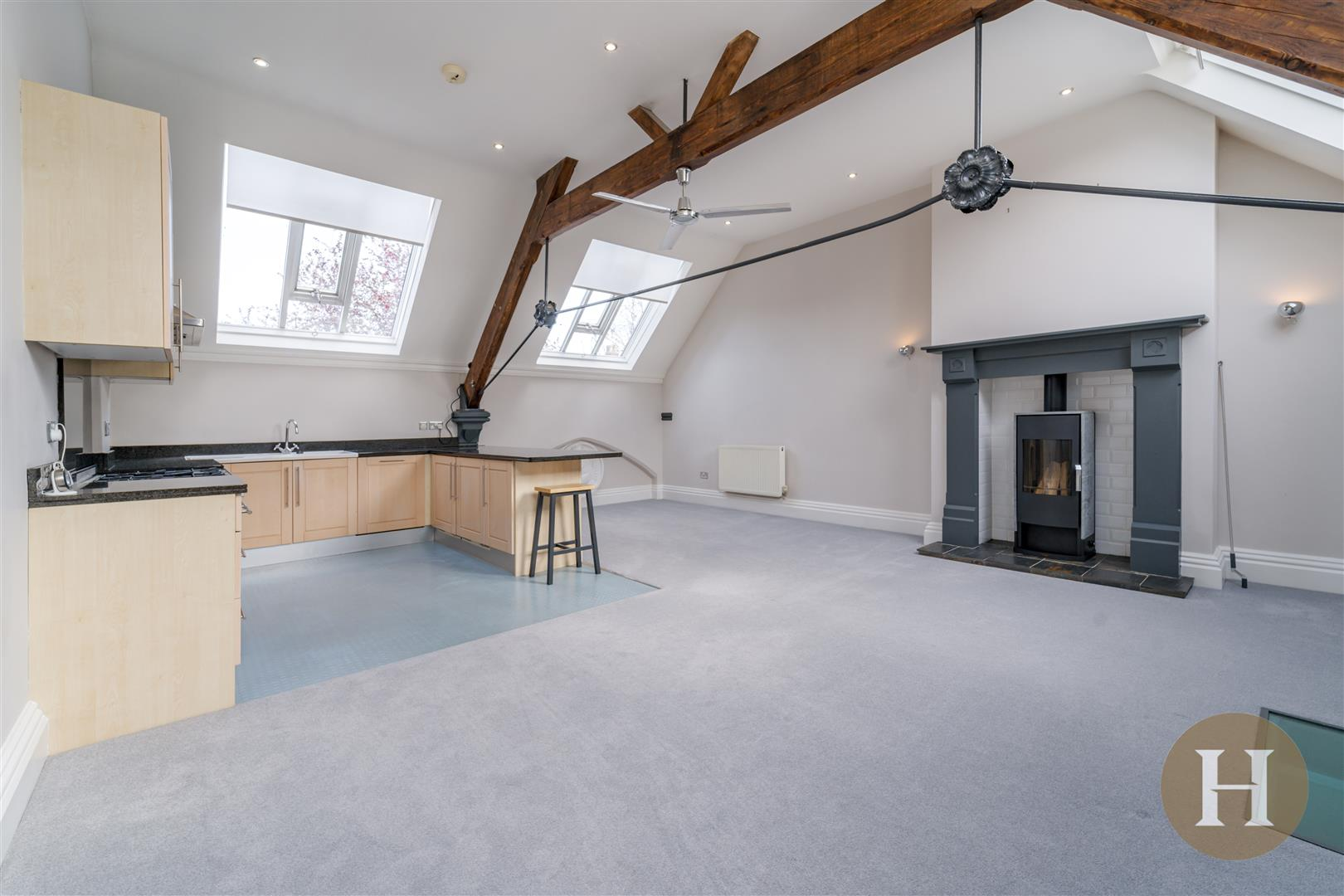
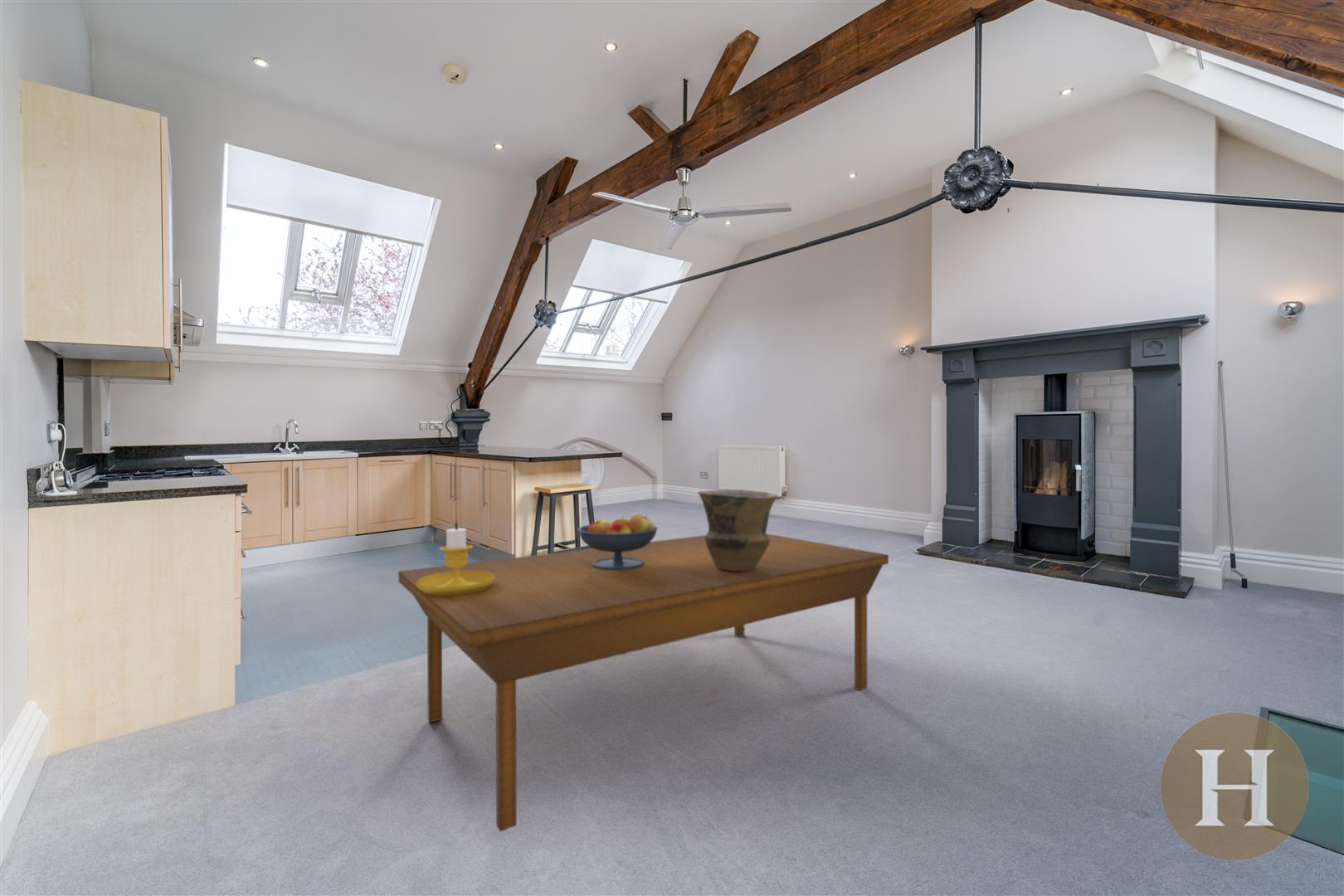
+ candlestick [416,522,495,596]
+ dining table [397,533,889,832]
+ vase [697,489,779,572]
+ fruit bowl [577,514,659,570]
